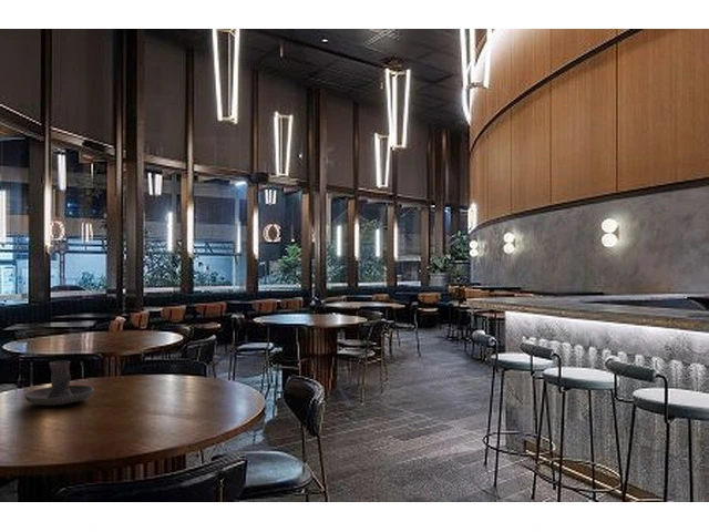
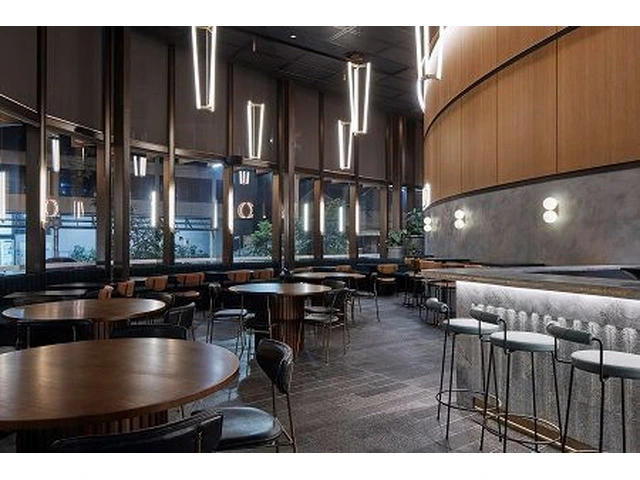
- candle holder [23,360,94,407]
